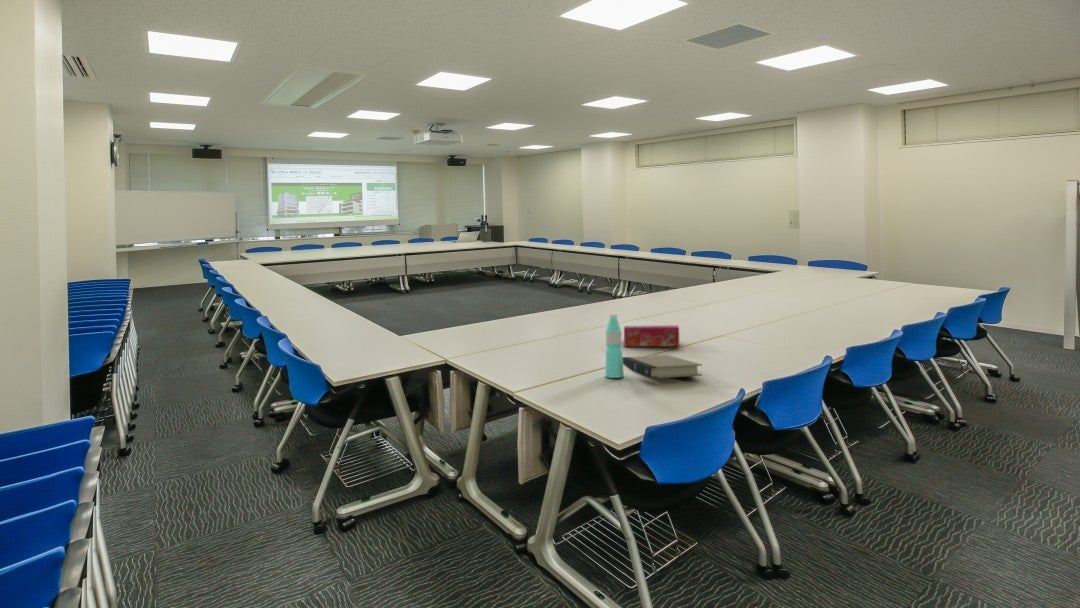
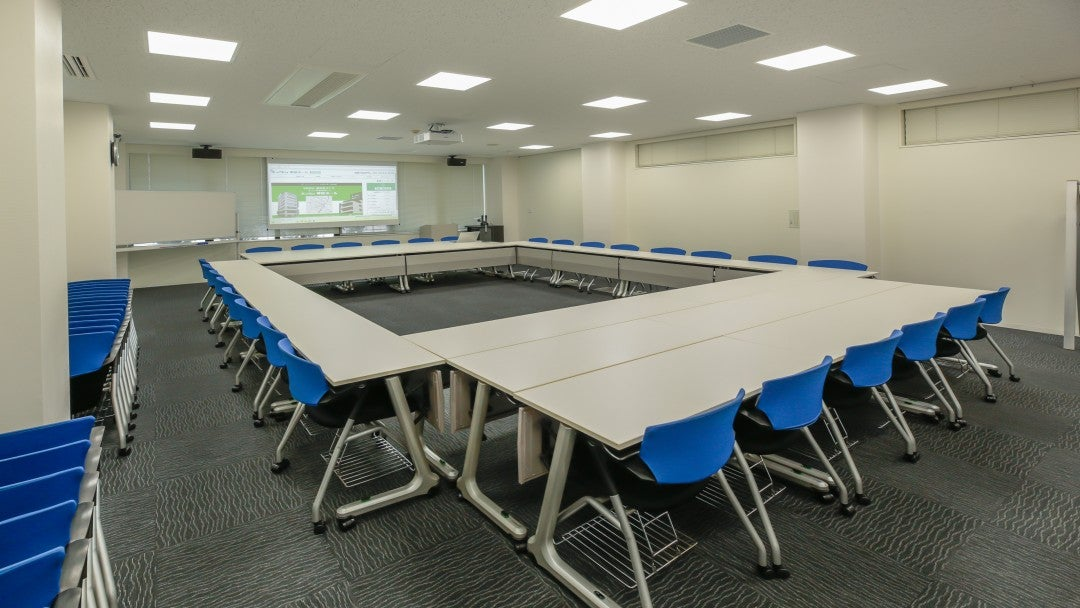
- water bottle [604,313,625,379]
- book [622,354,703,380]
- tissue box [623,324,680,347]
